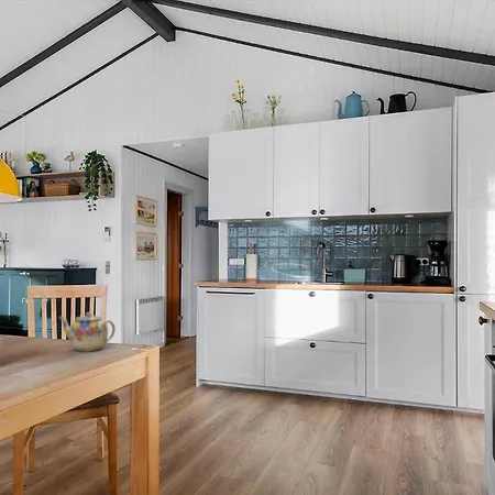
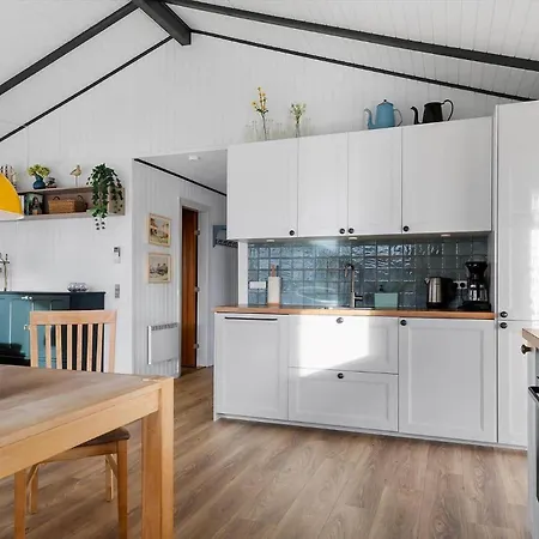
- teapot [58,311,116,352]
